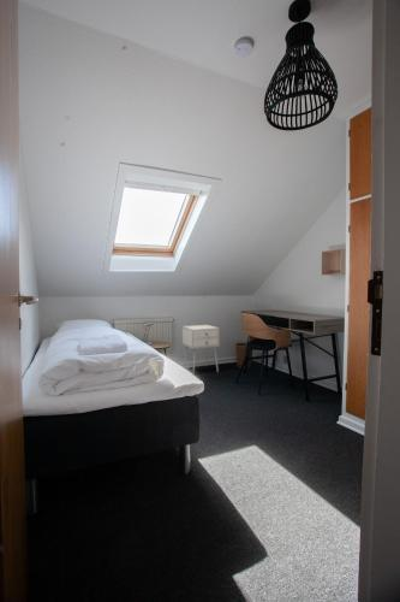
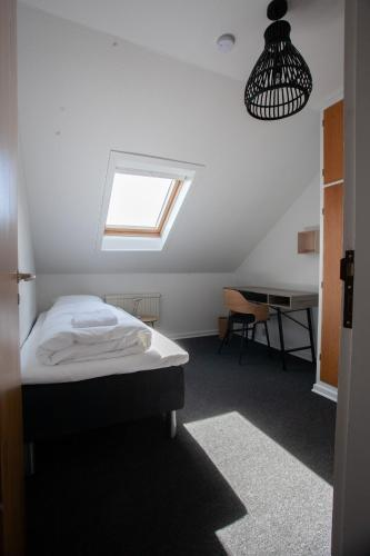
- nightstand [181,324,221,376]
